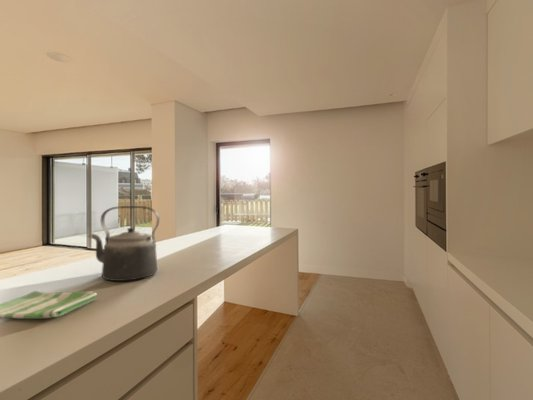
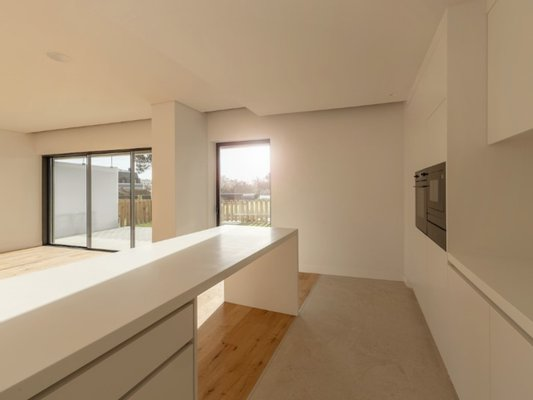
- dish towel [0,290,98,320]
- kettle [90,205,161,282]
